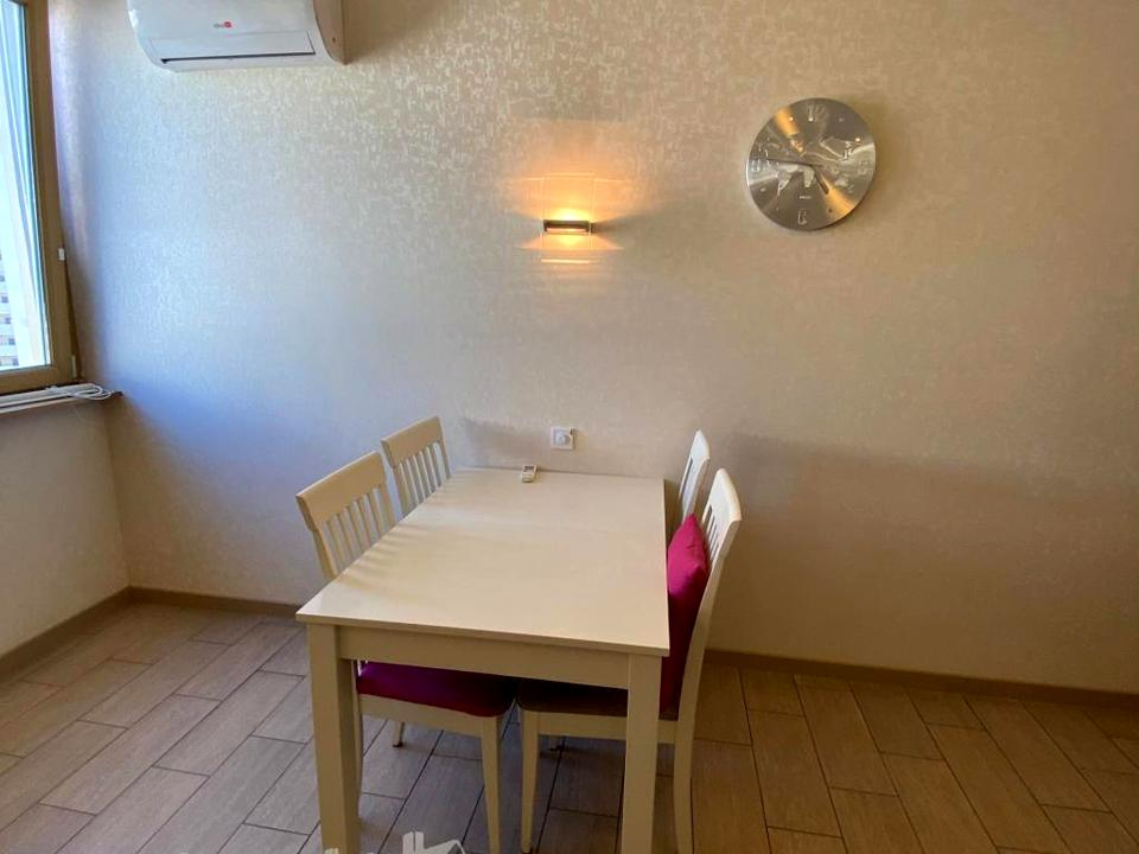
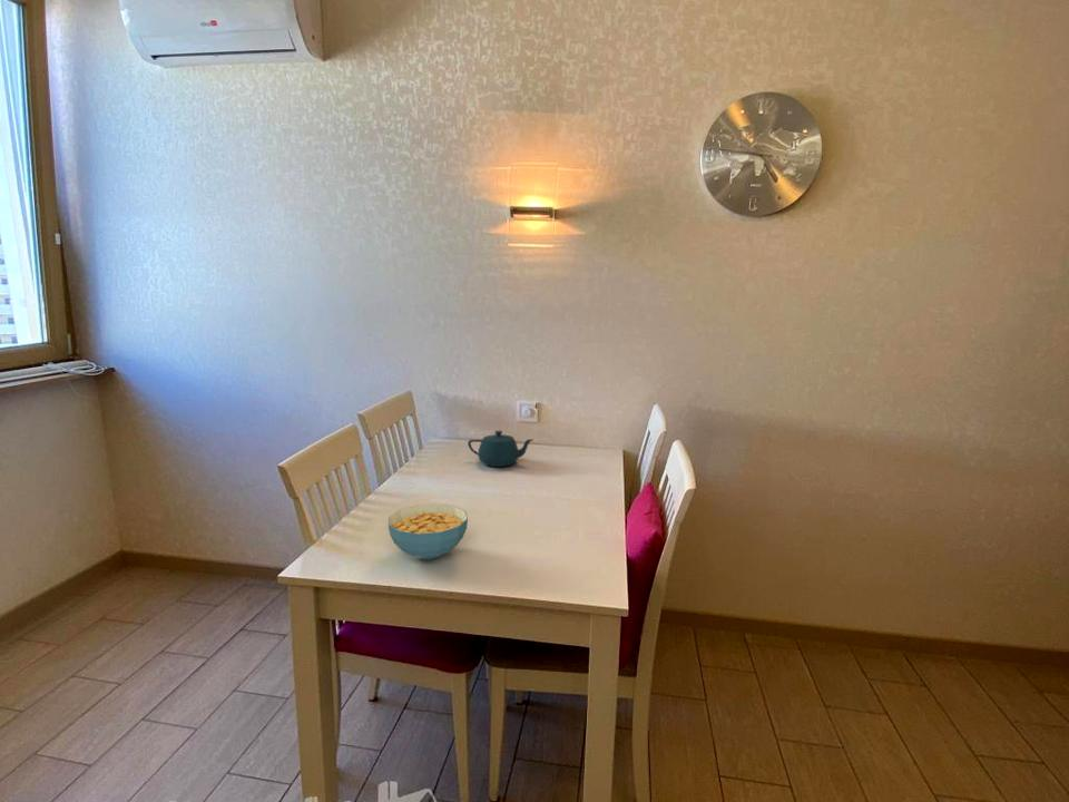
+ teapot [467,430,533,468]
+ cereal bowl [388,502,469,560]
